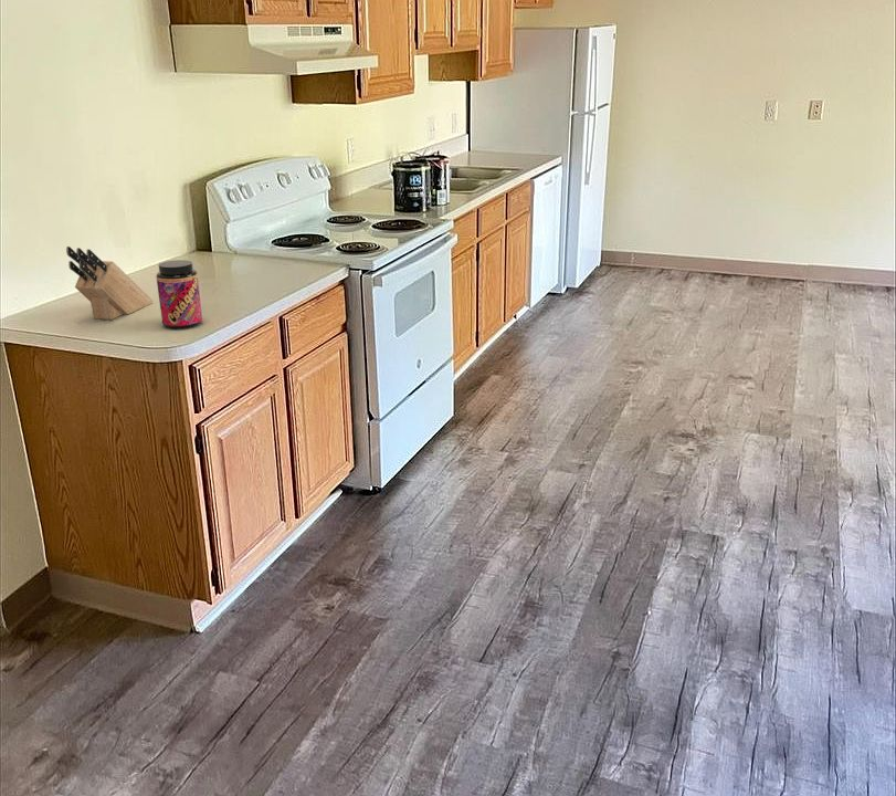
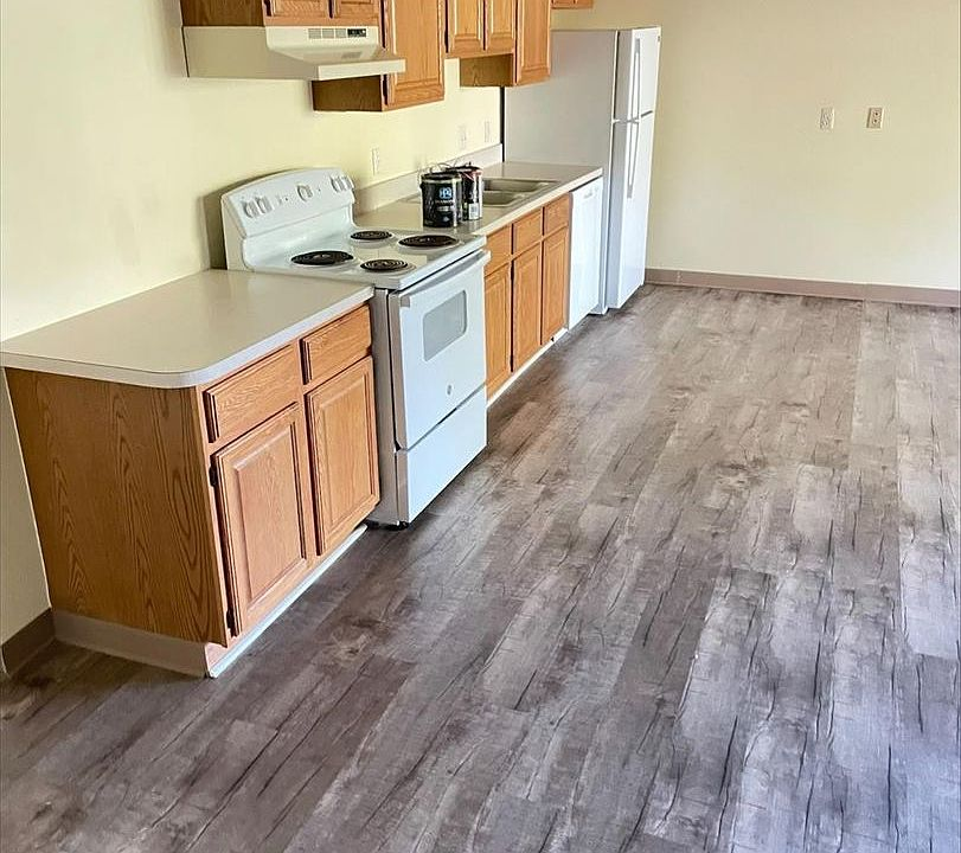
- knife block [65,245,154,321]
- jar [155,259,203,329]
